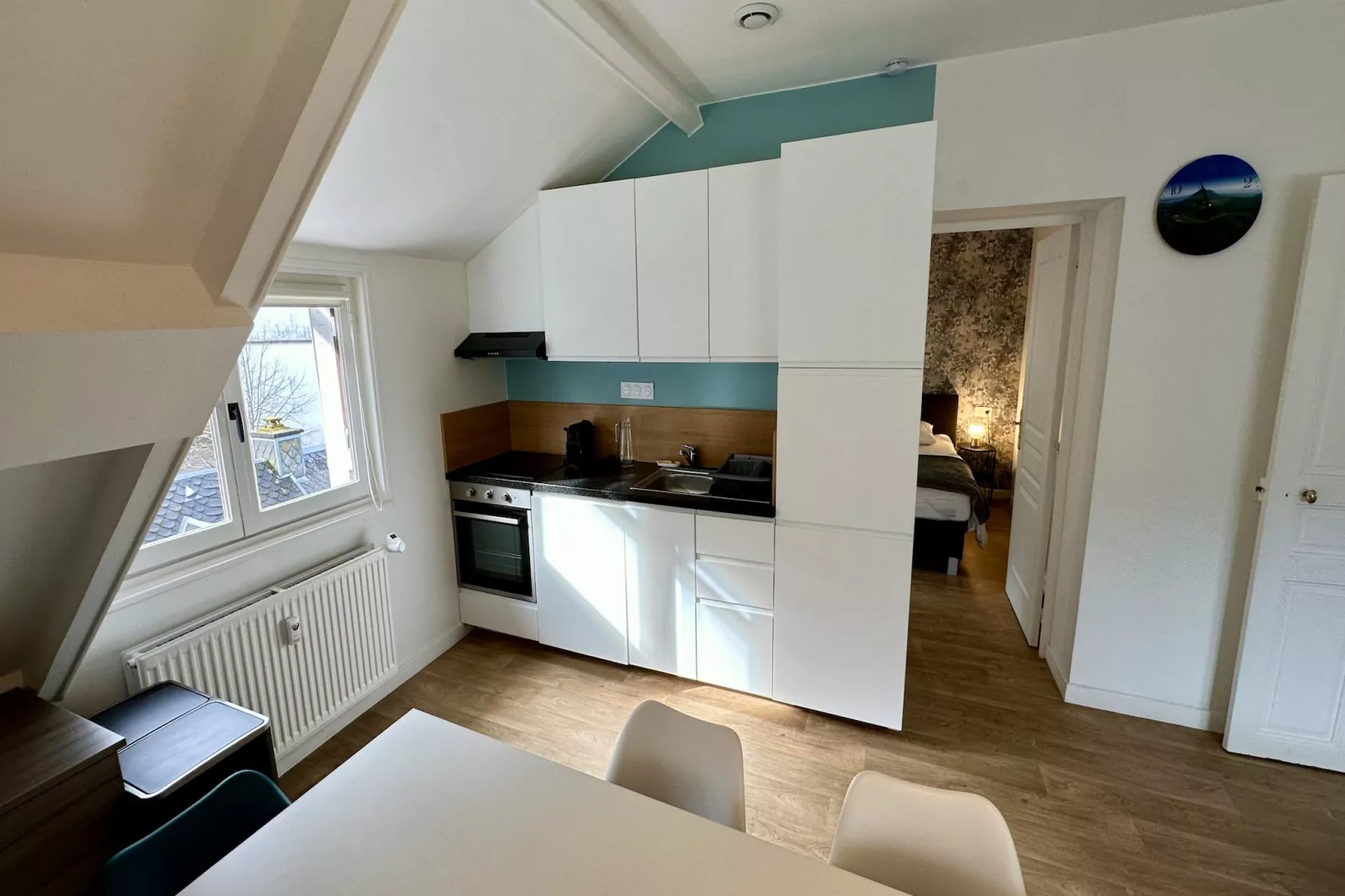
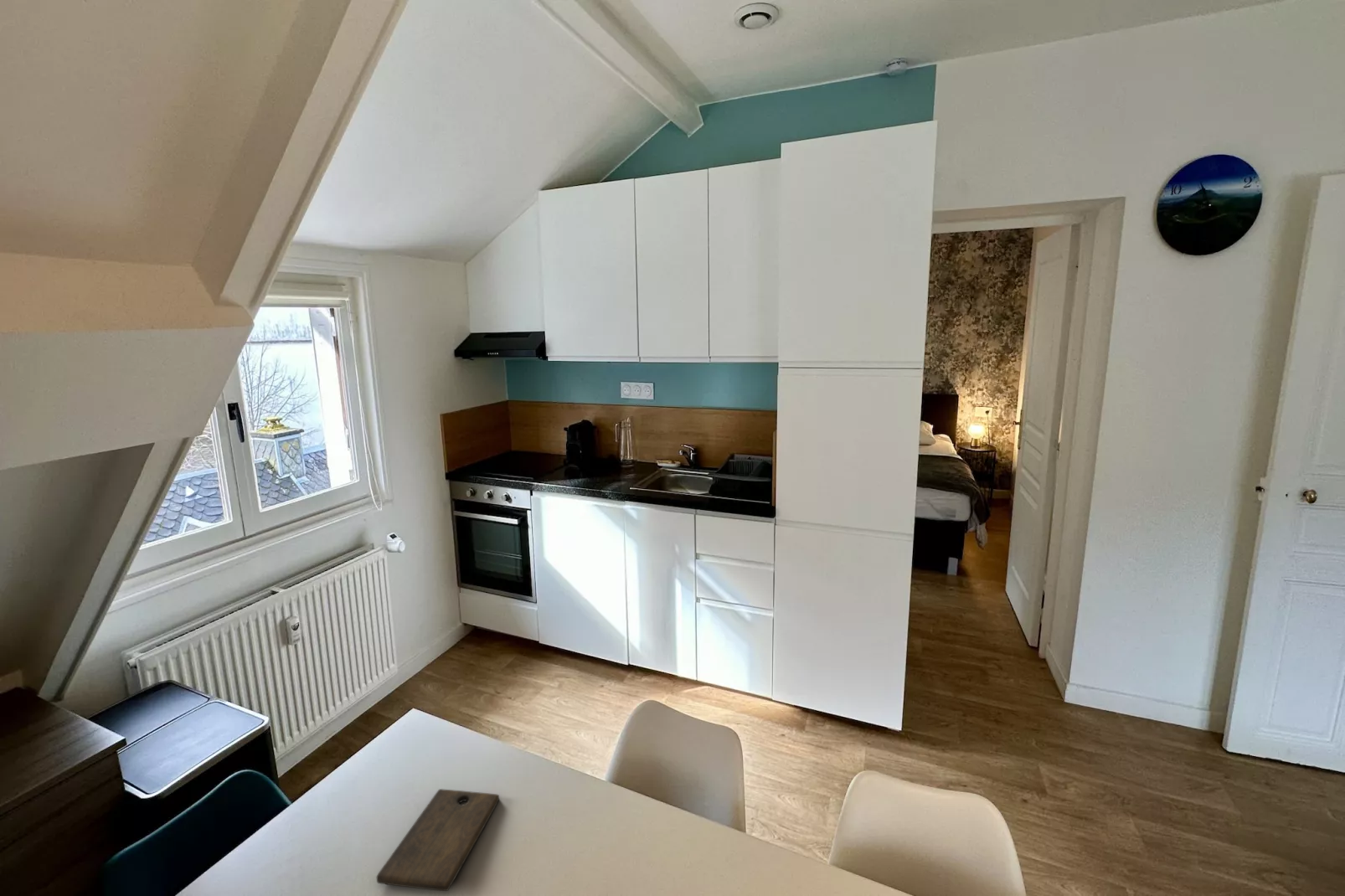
+ cutting board [376,788,500,892]
